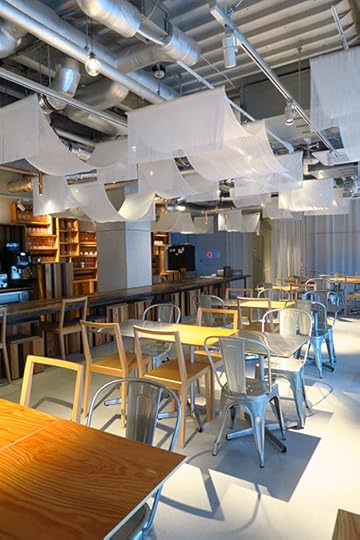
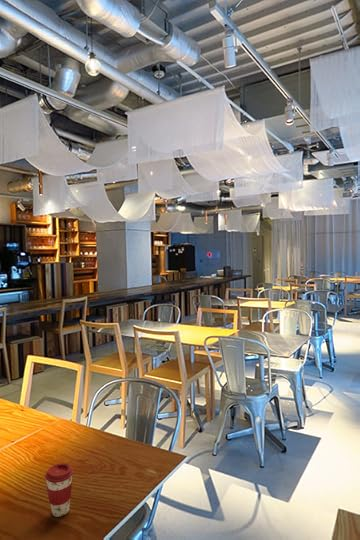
+ coffee cup [44,462,74,518]
